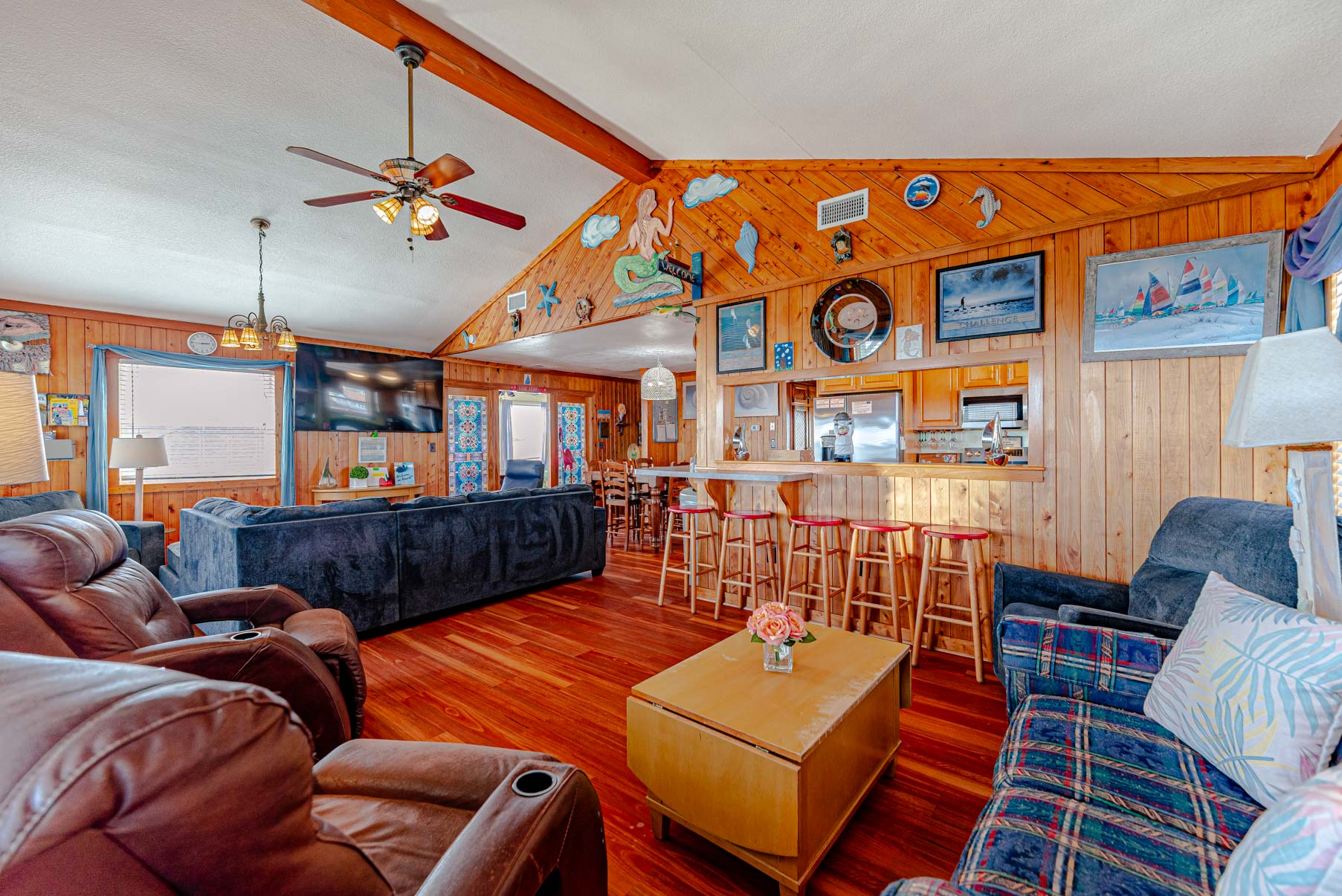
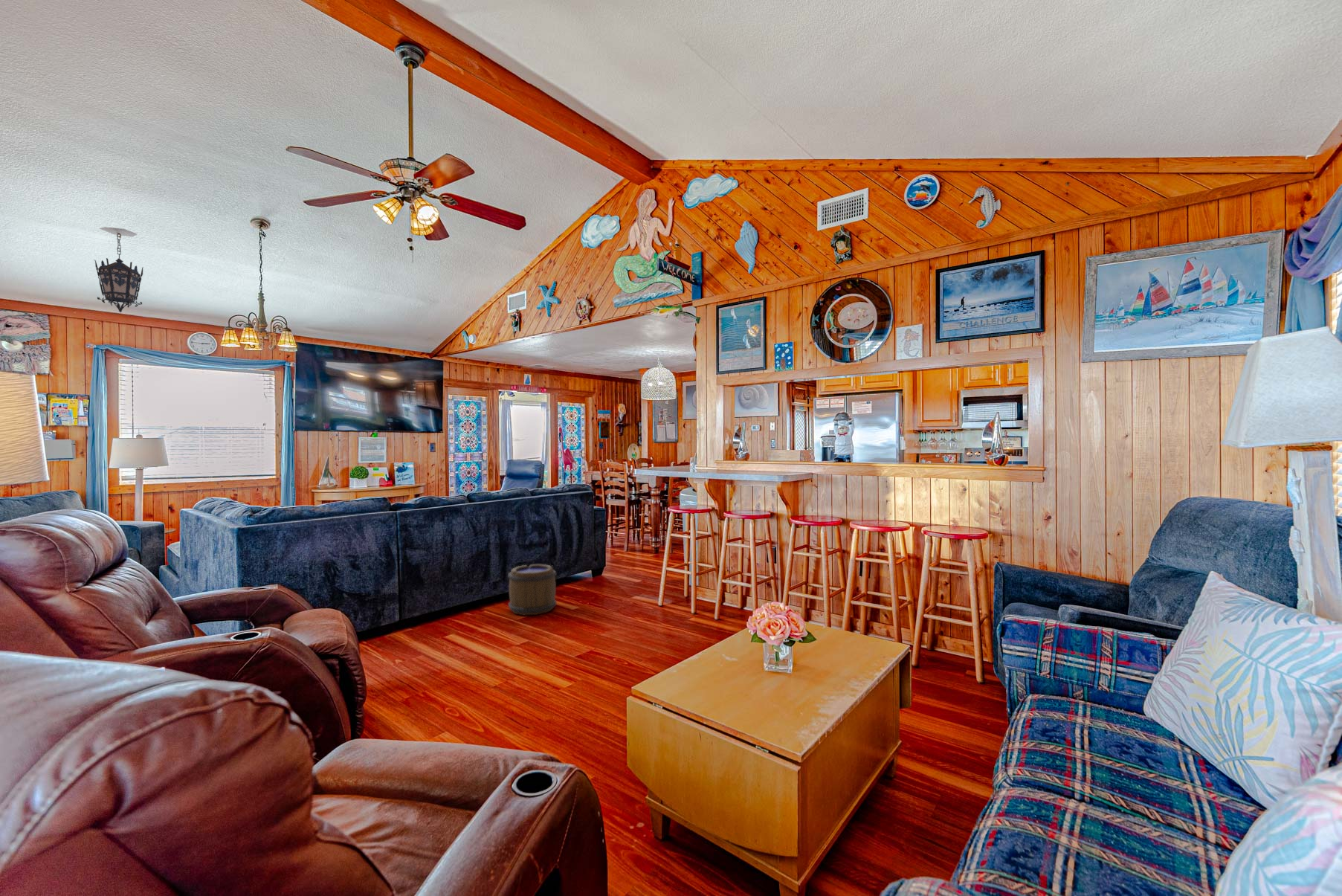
+ wooden barrel [507,564,558,616]
+ hanging lantern [93,226,143,313]
